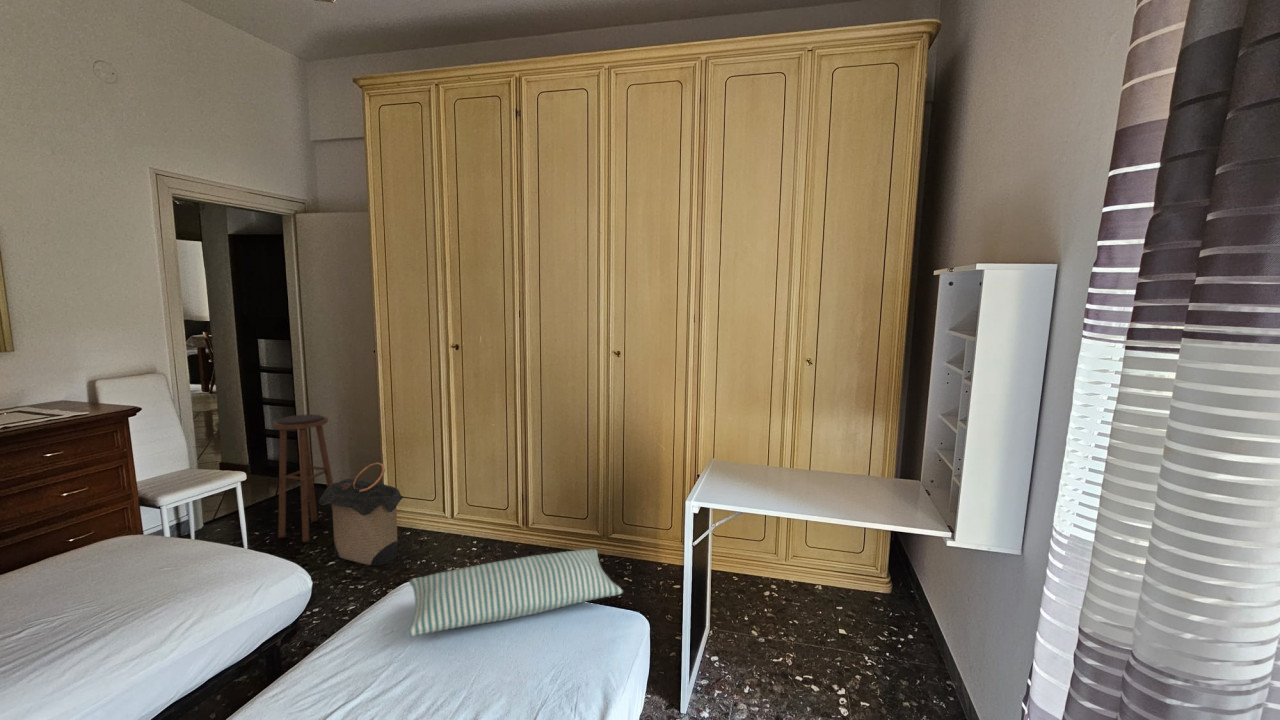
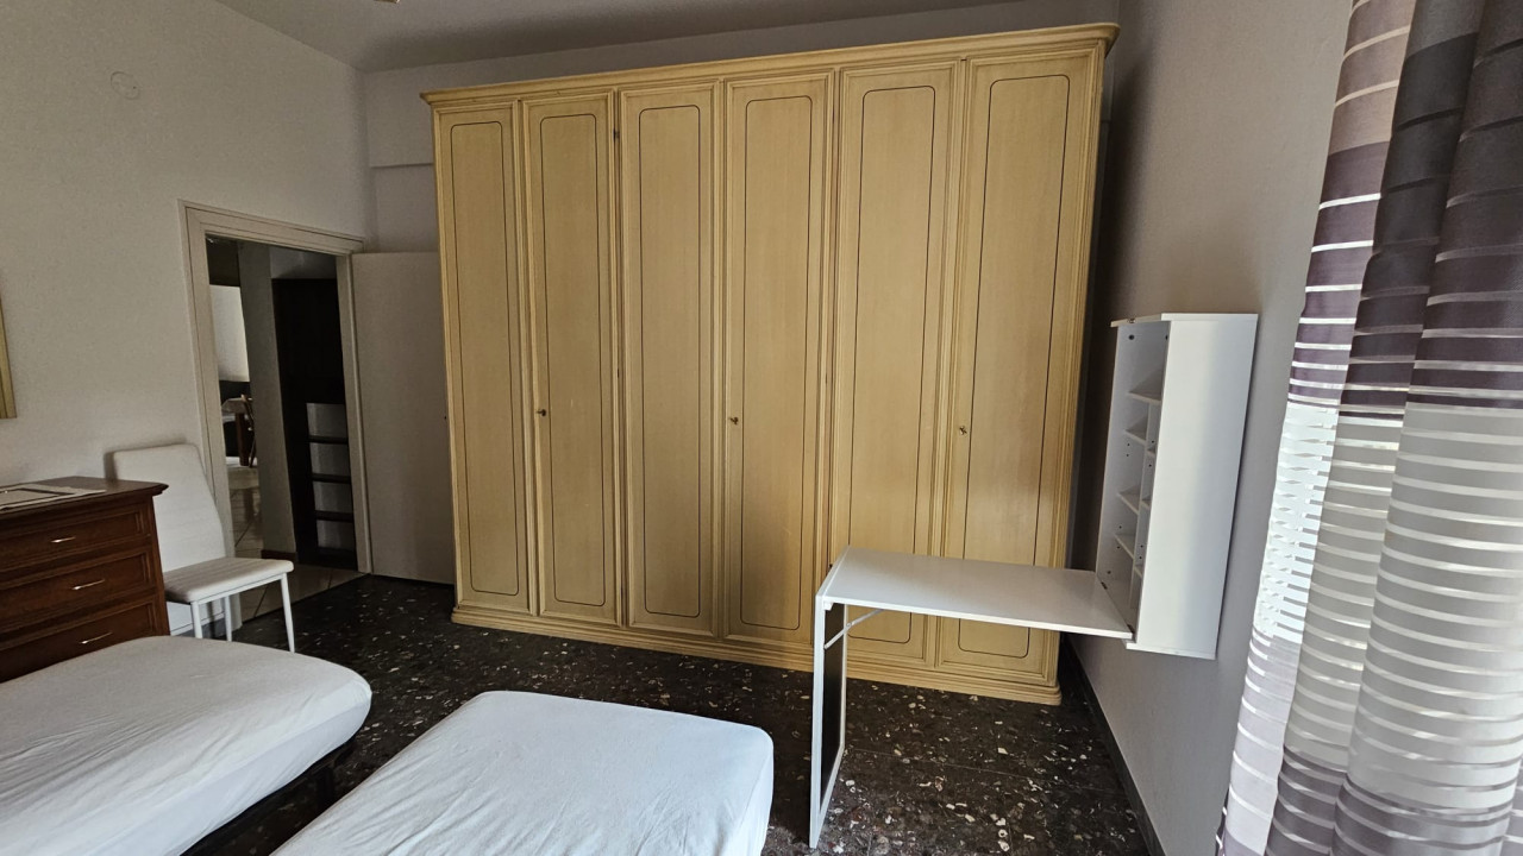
- laundry hamper [318,462,406,567]
- pillow [406,548,624,637]
- stool [272,413,334,543]
